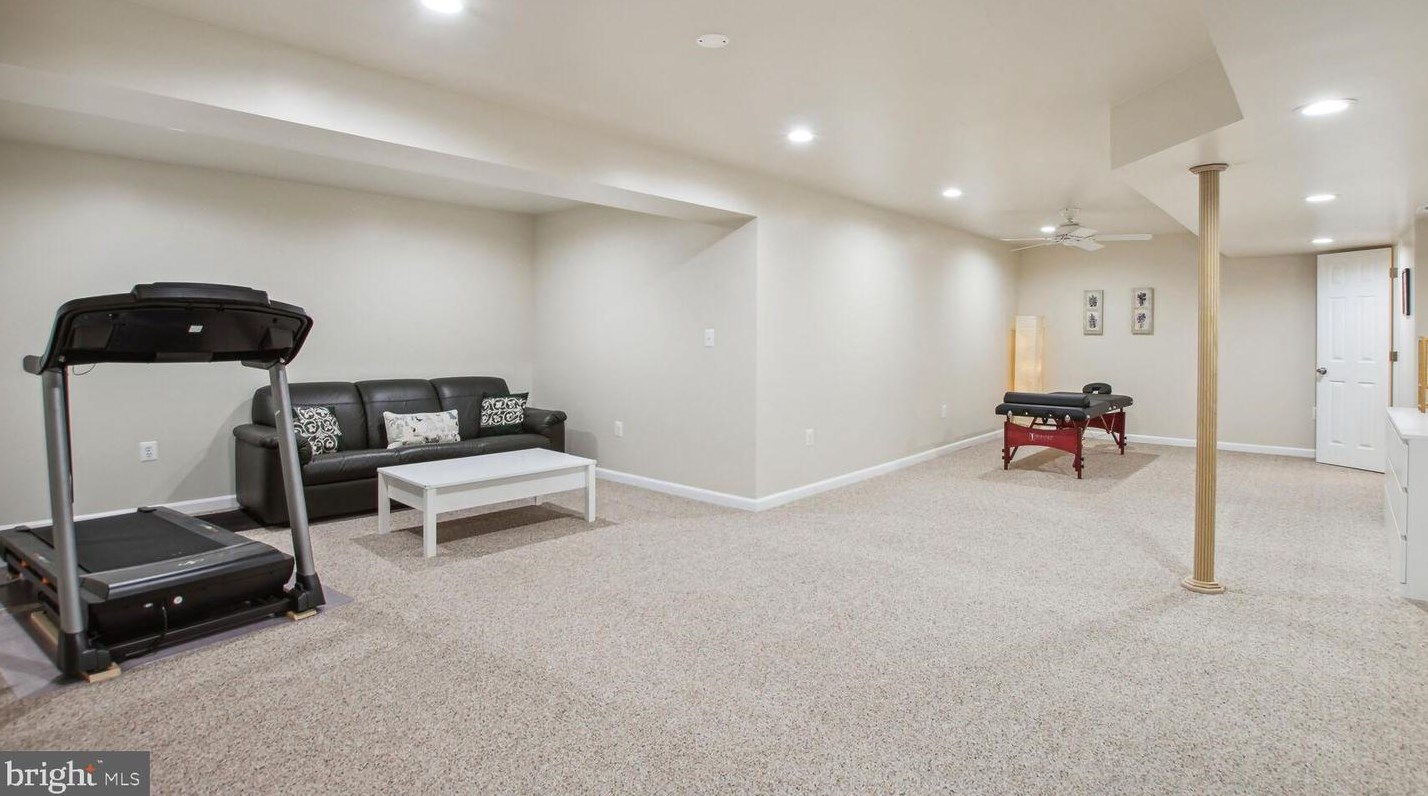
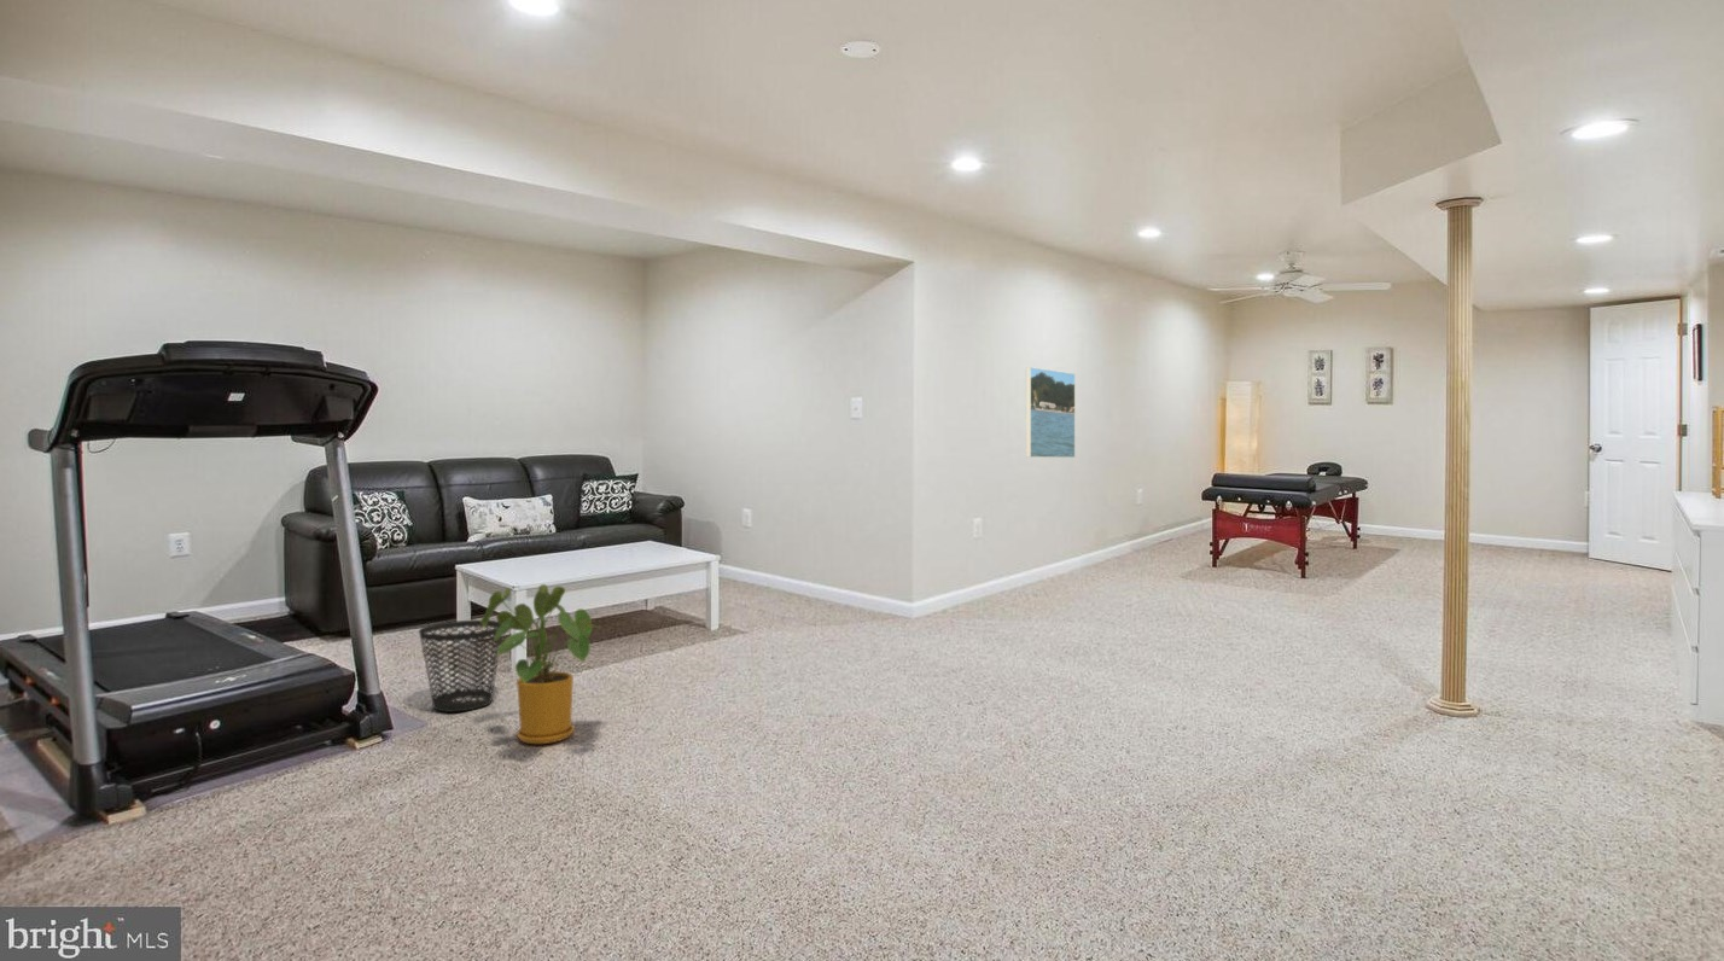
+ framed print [1025,366,1077,459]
+ wastebasket [418,619,502,714]
+ house plant [480,583,599,745]
